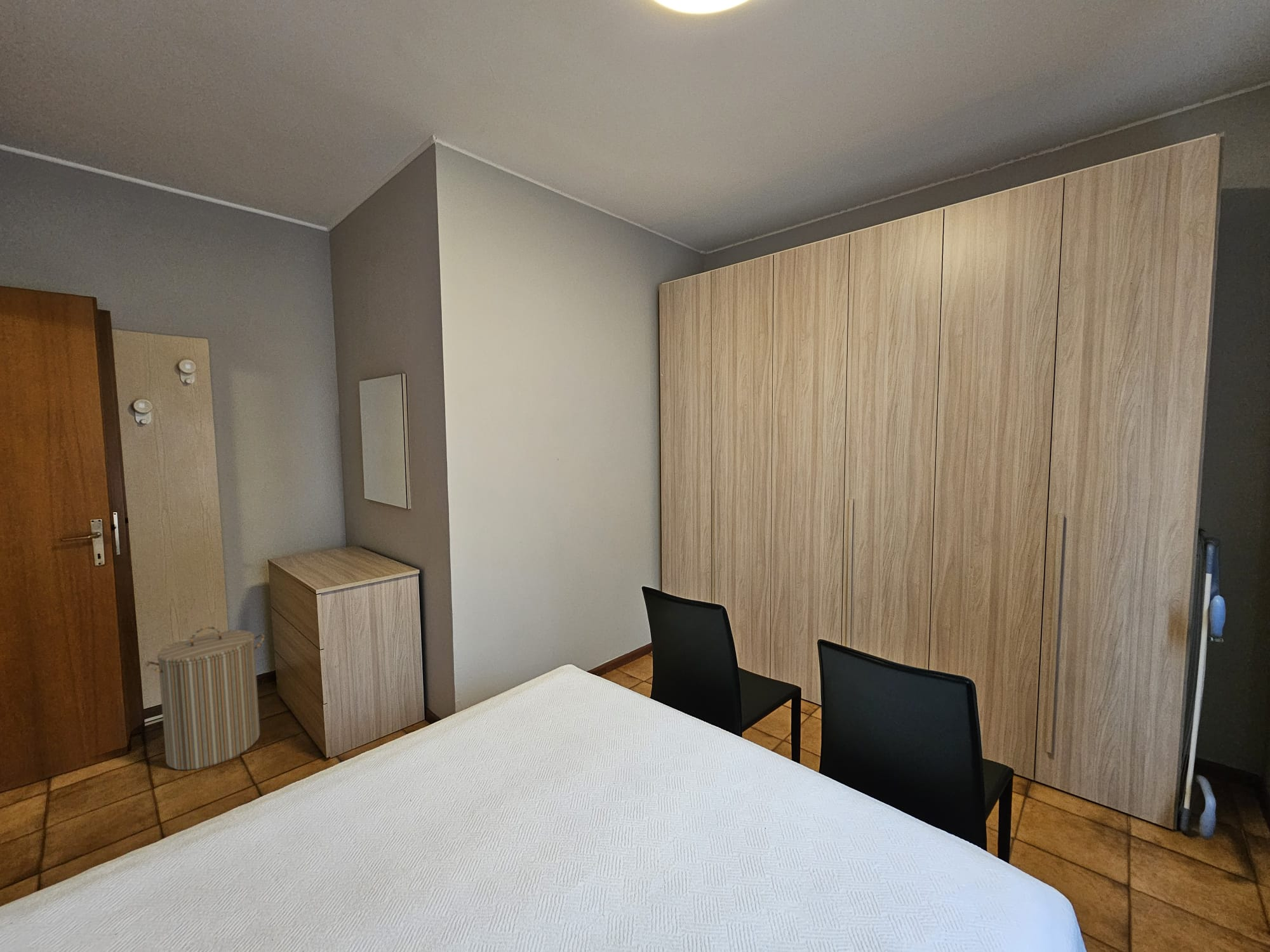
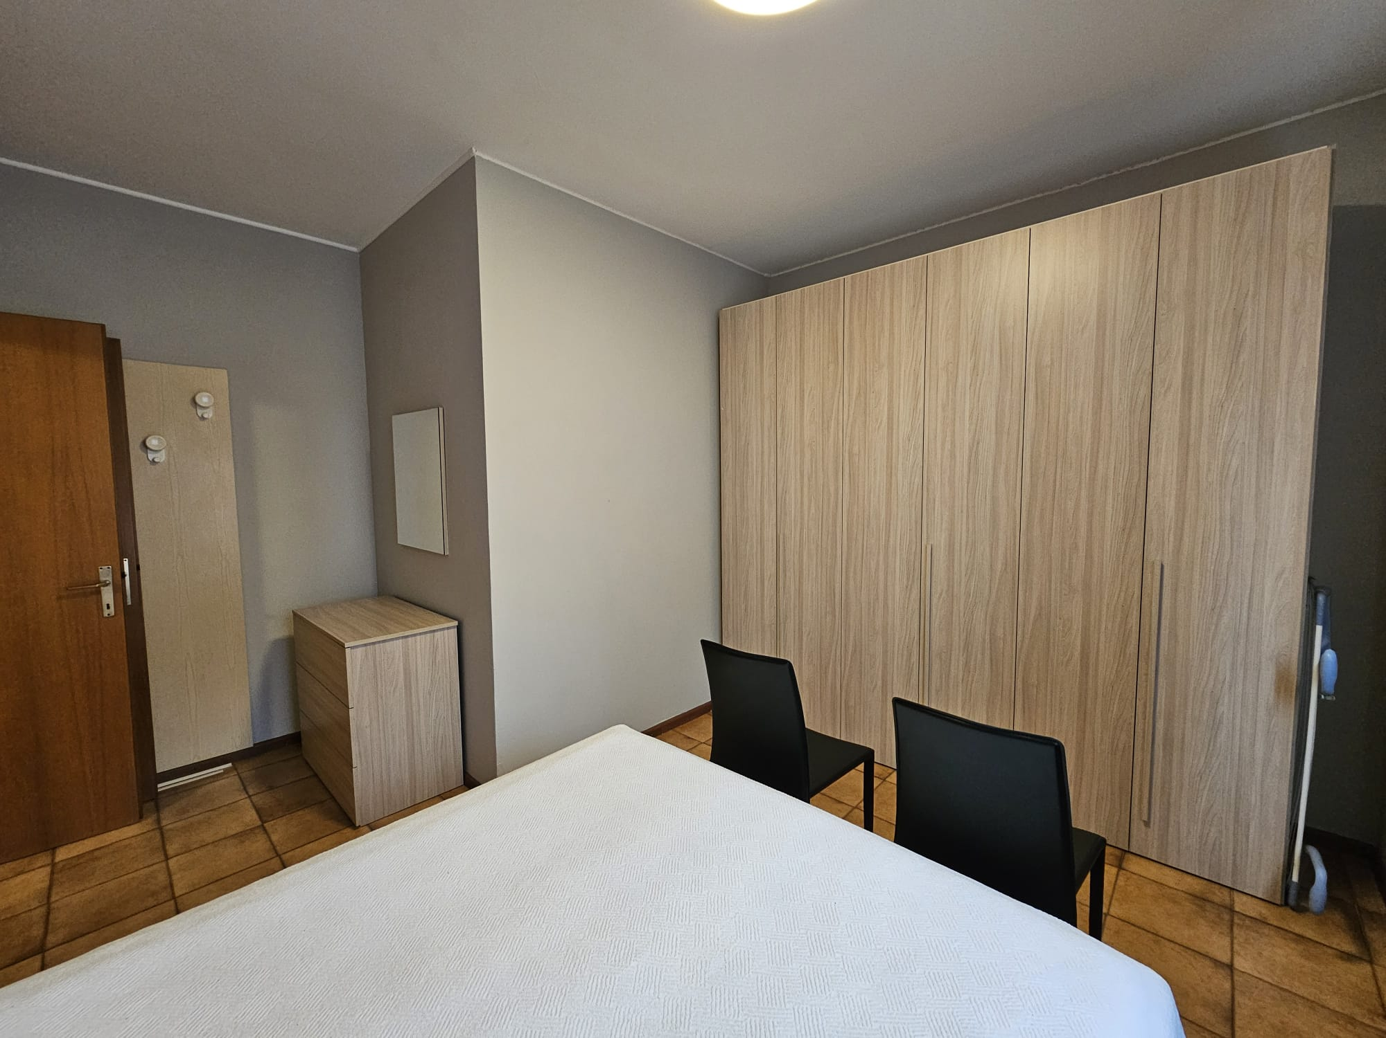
- laundry hamper [144,626,265,770]
